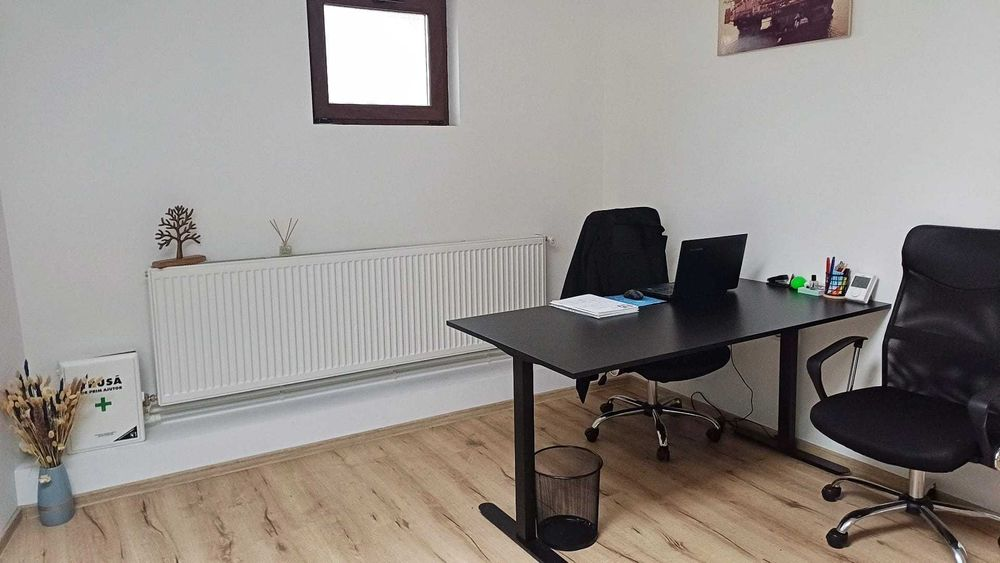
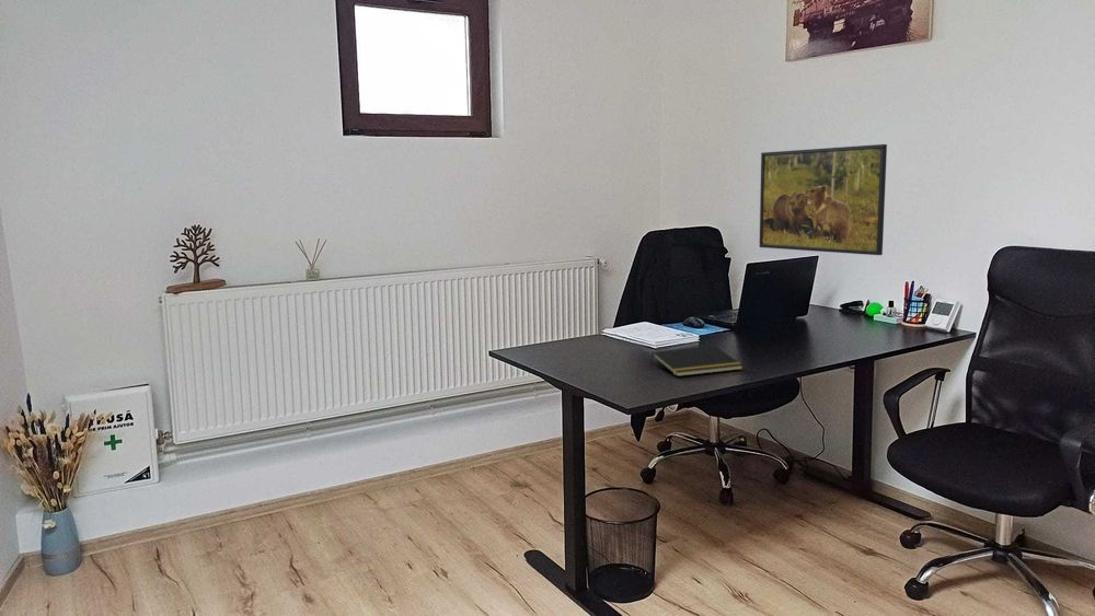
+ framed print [759,143,888,256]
+ notepad [649,345,744,377]
